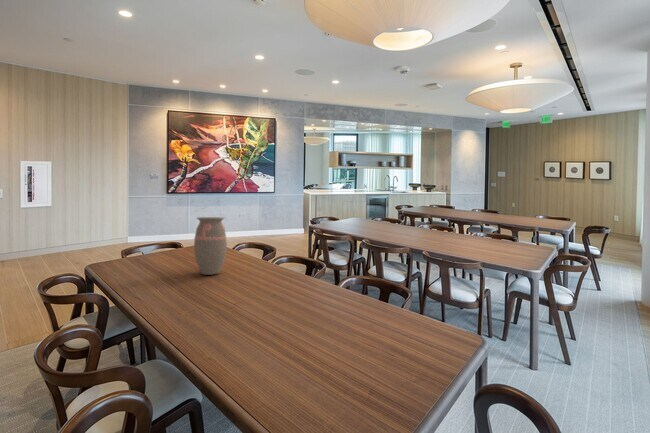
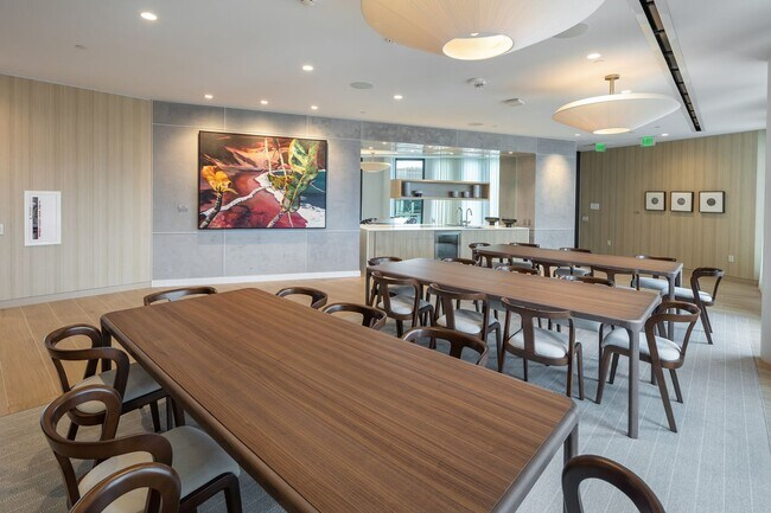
- decorative vase [193,216,228,276]
